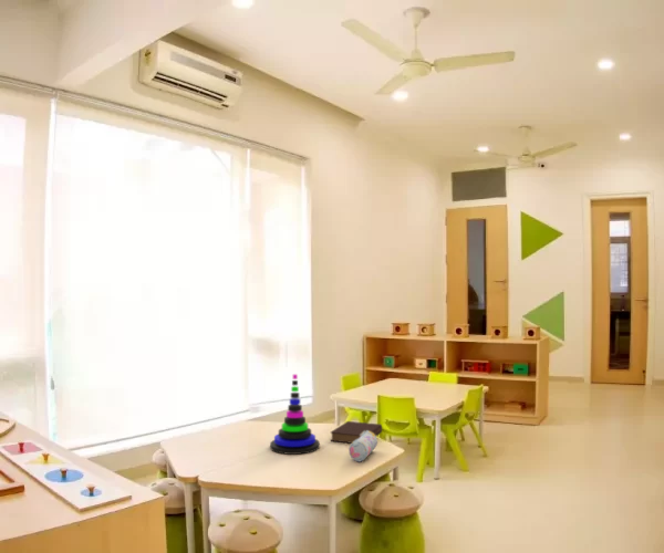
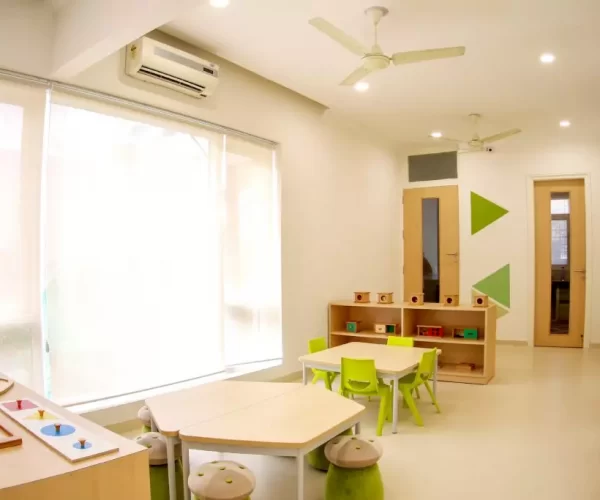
- book [329,420,383,445]
- stacking toy [269,373,321,456]
- pencil case [347,430,378,463]
